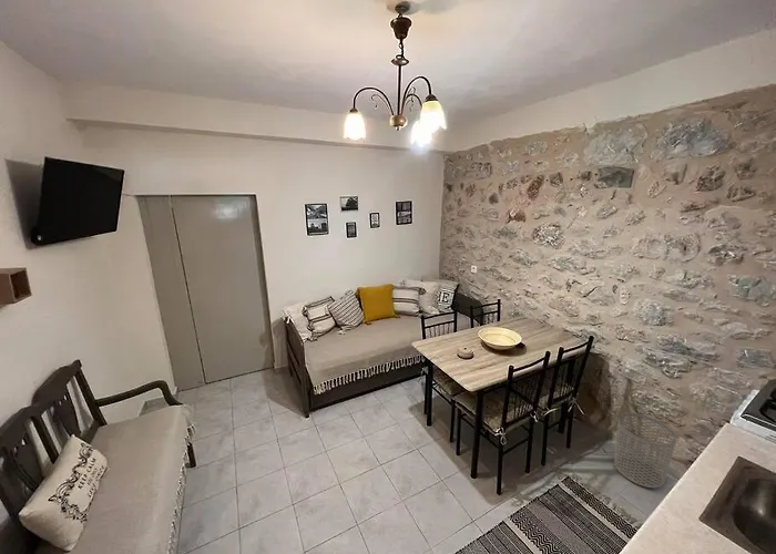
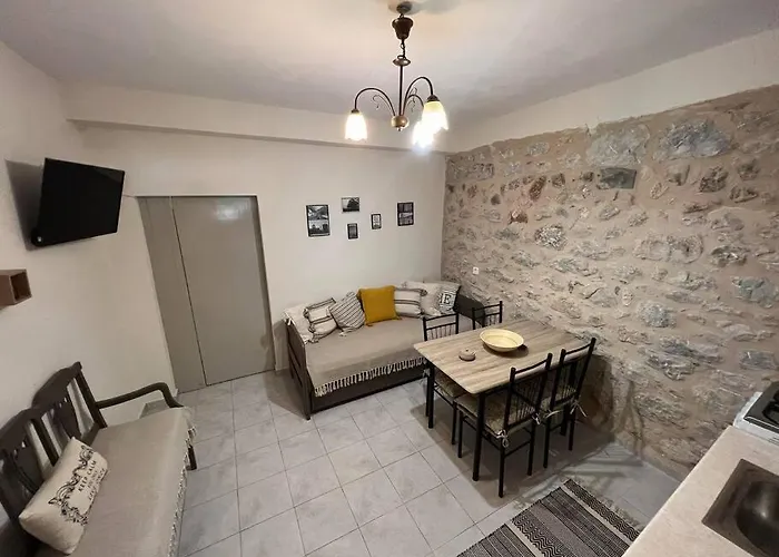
- waste bin [613,412,677,489]
